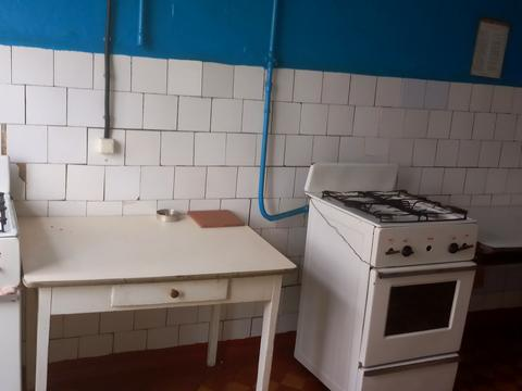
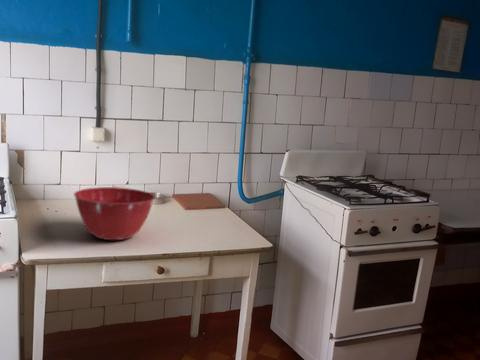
+ mixing bowl [73,186,156,241]
